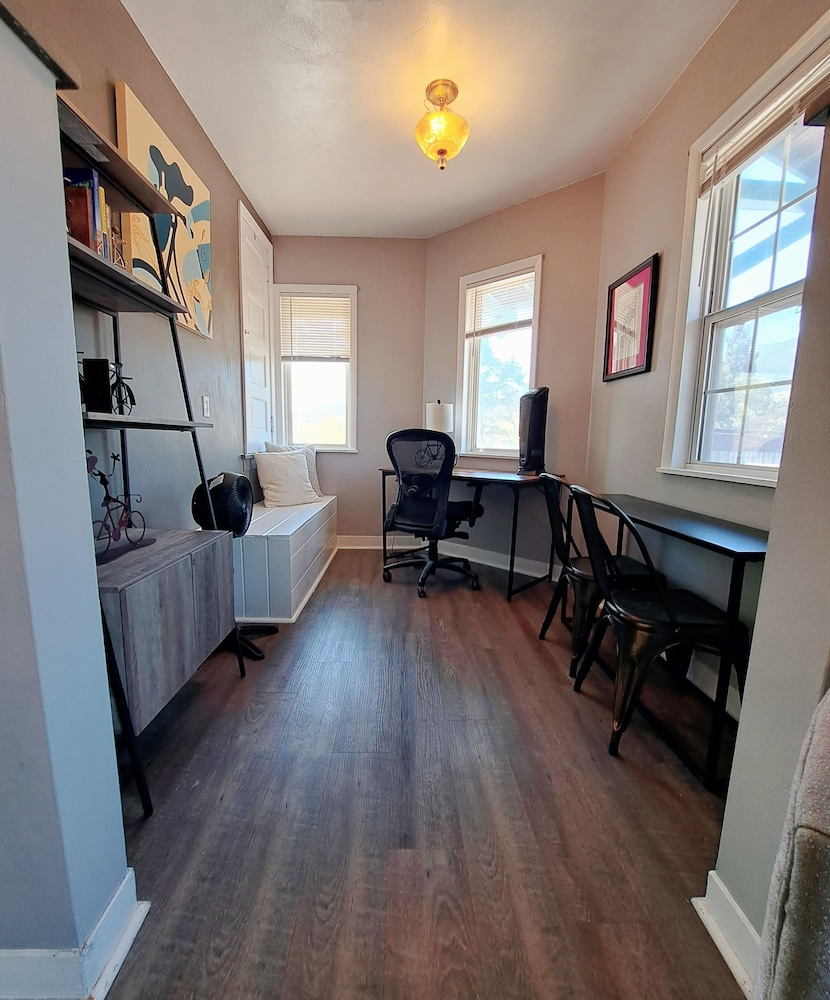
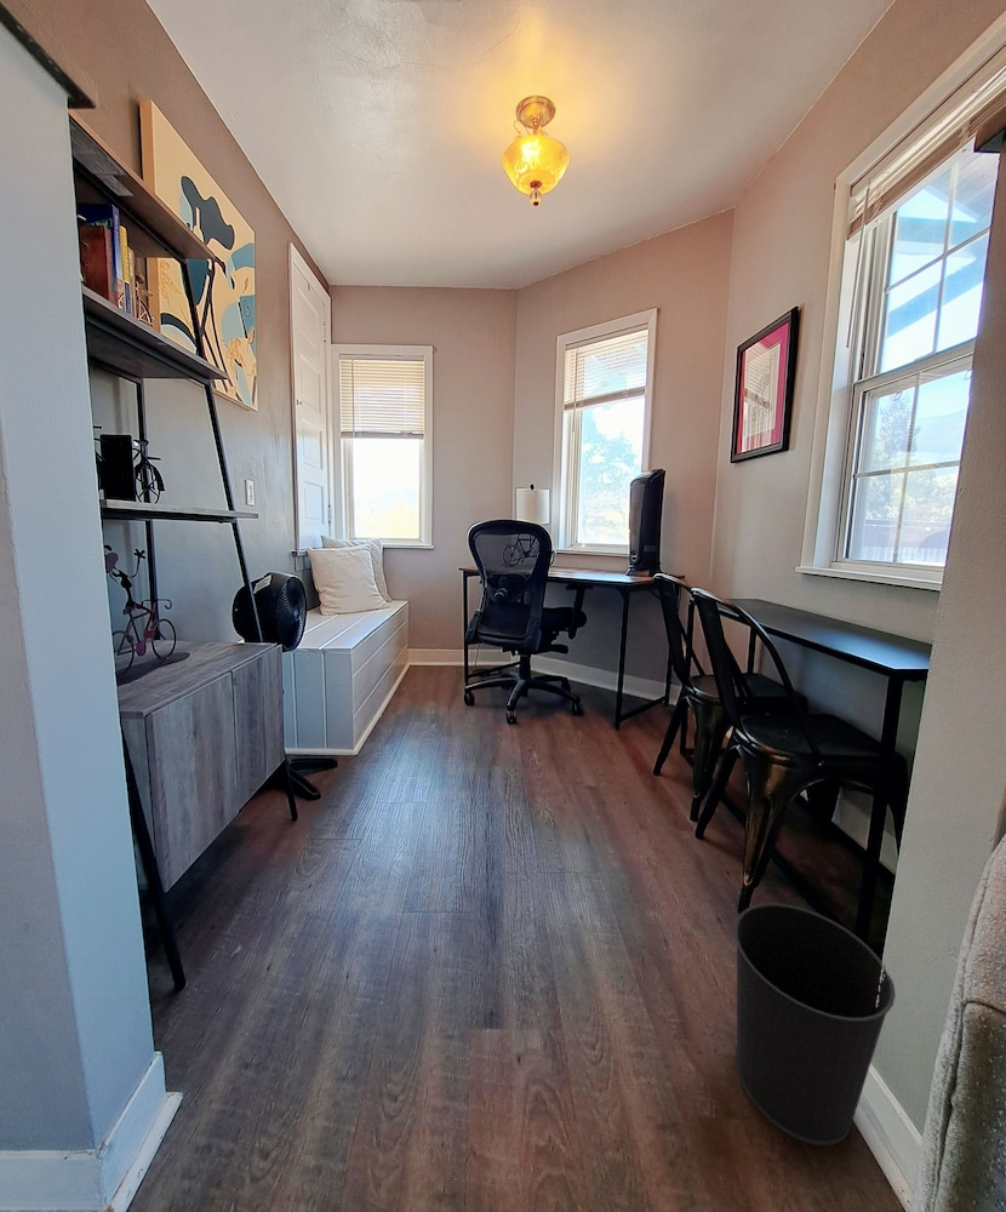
+ wastebasket [733,902,897,1147]
